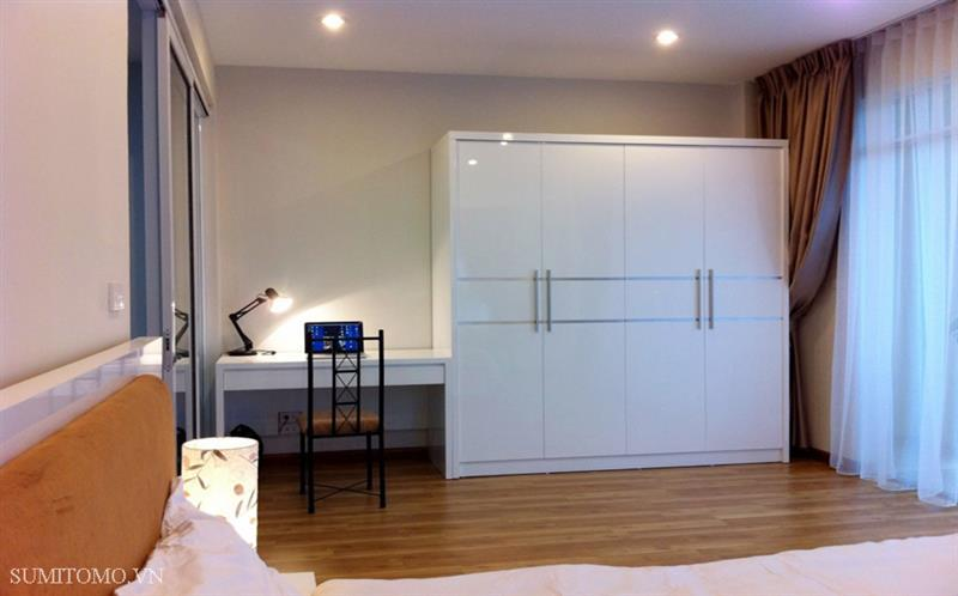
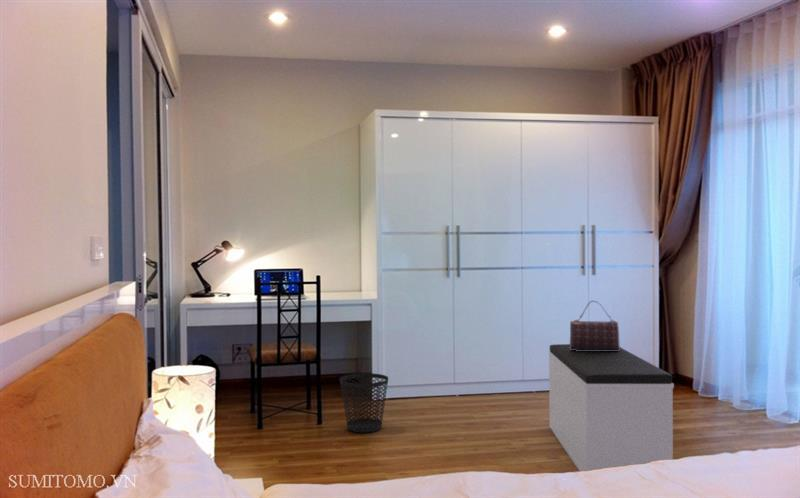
+ handbag [569,300,621,351]
+ wastebasket [339,372,389,434]
+ bench [548,343,675,472]
